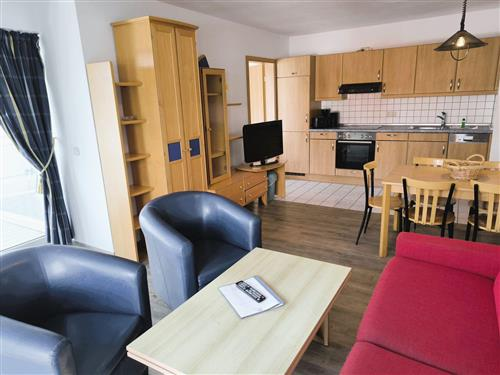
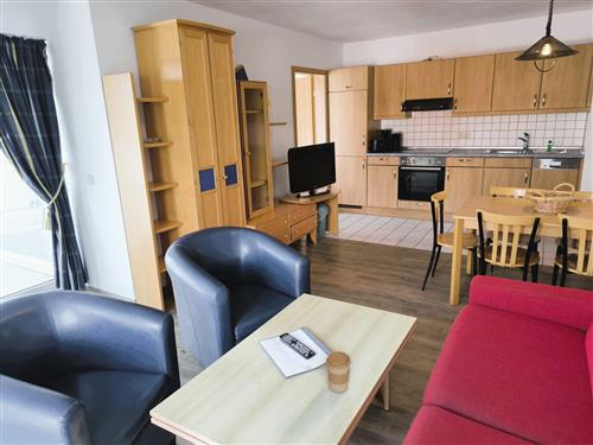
+ coffee cup [325,350,352,394]
